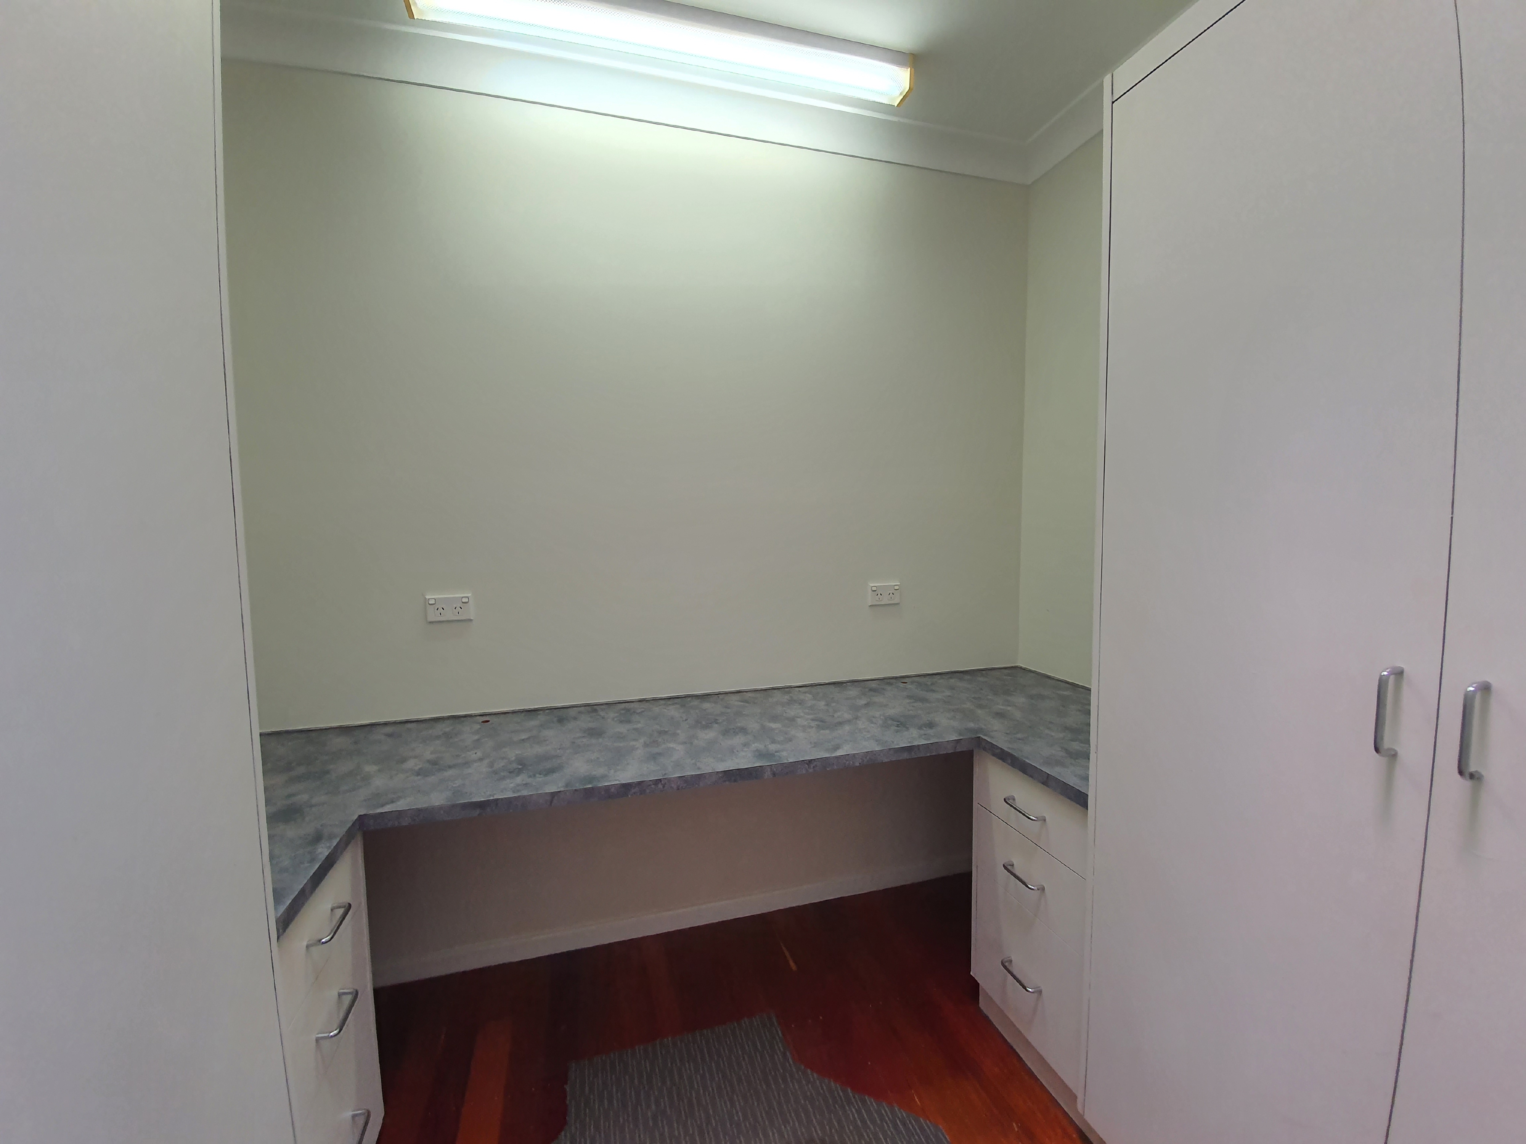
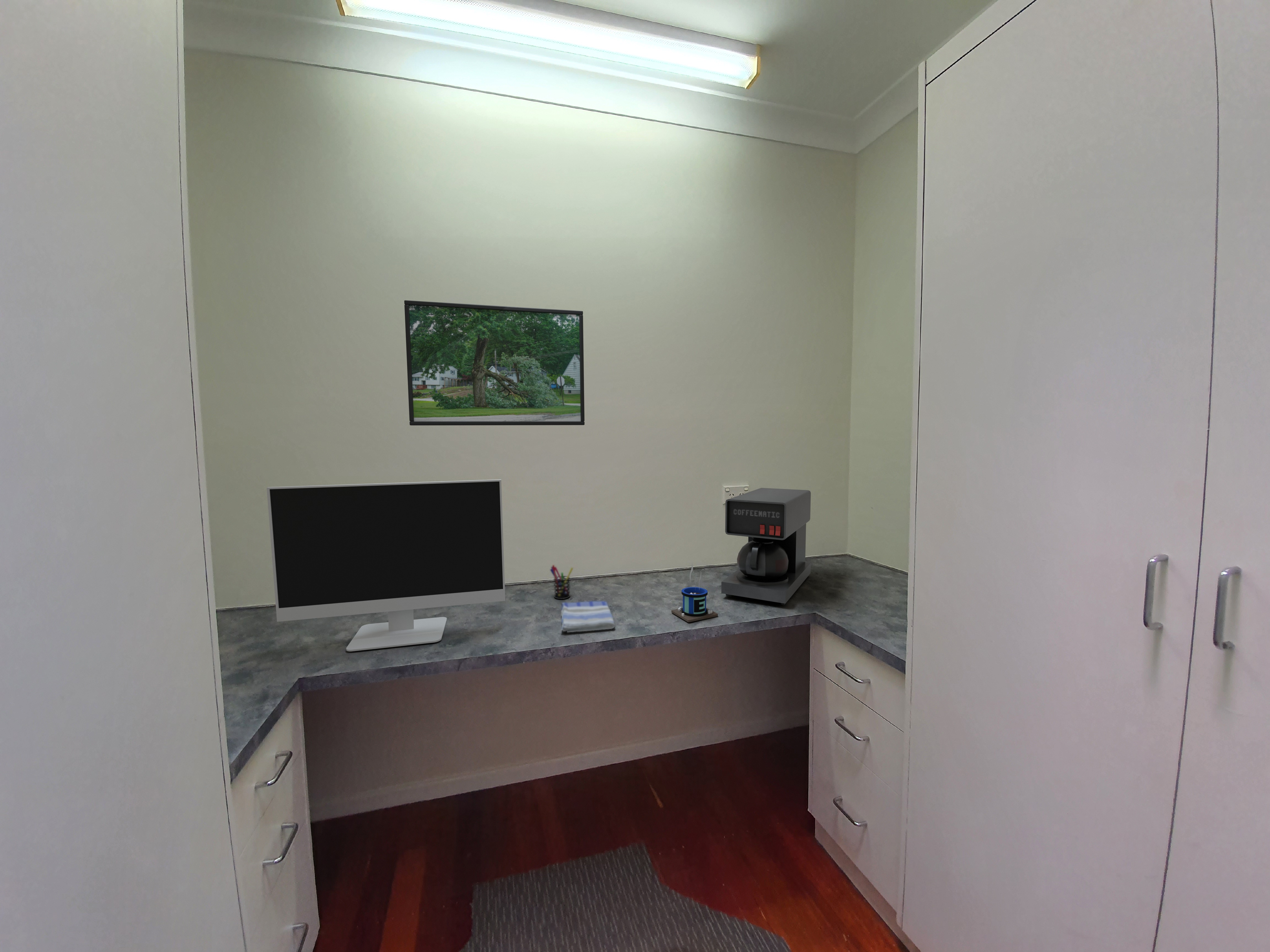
+ computer monitor [266,479,506,652]
+ pen holder [549,565,574,599]
+ dish towel [561,601,615,633]
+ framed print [404,300,585,426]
+ coffee maker [721,487,811,605]
+ mug [671,563,718,623]
